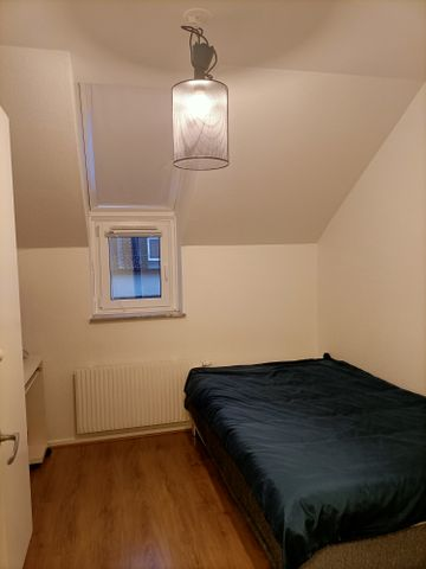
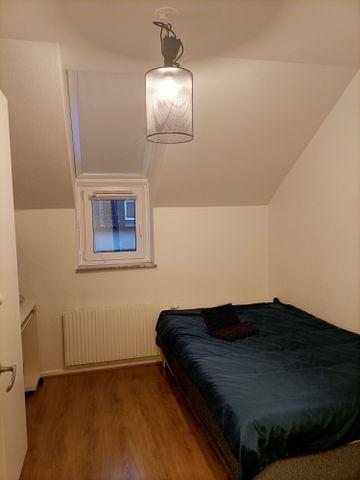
+ laptop [199,302,260,343]
